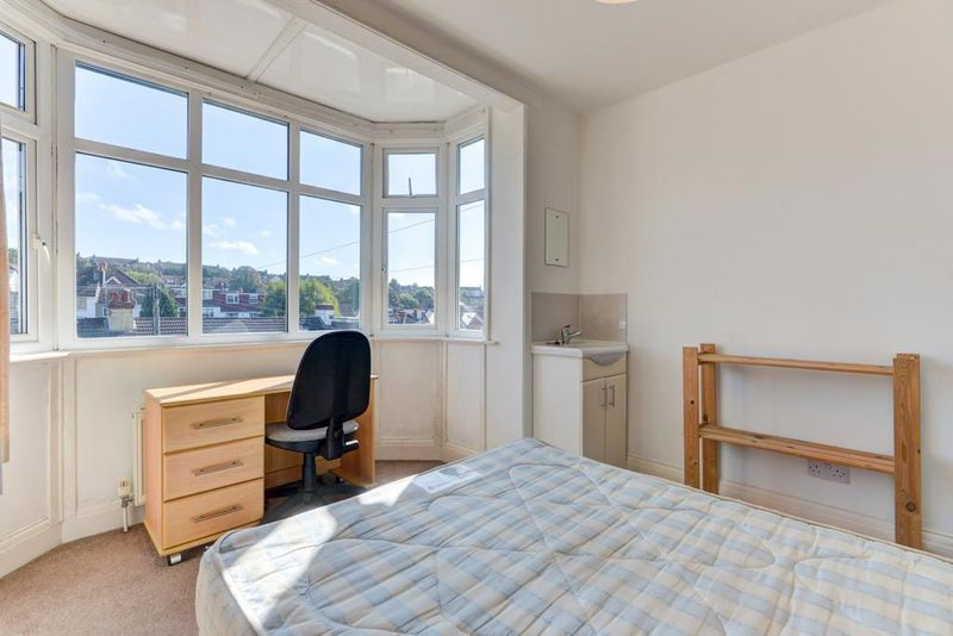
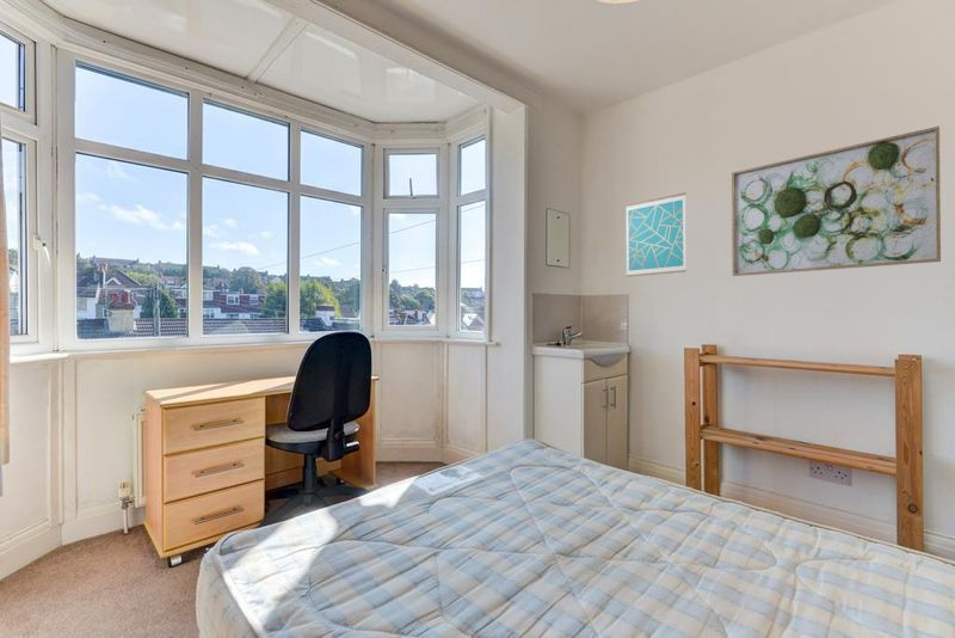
+ wall art [731,125,942,277]
+ wall art [624,191,688,278]
